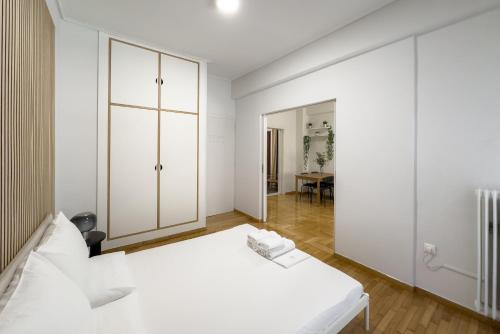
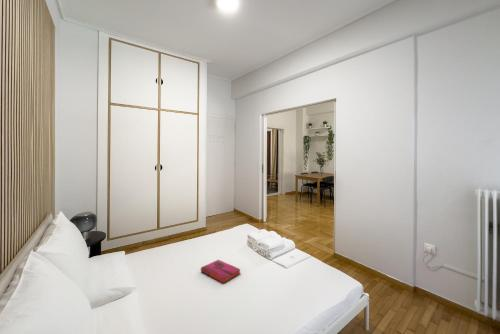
+ hardback book [200,259,241,284]
